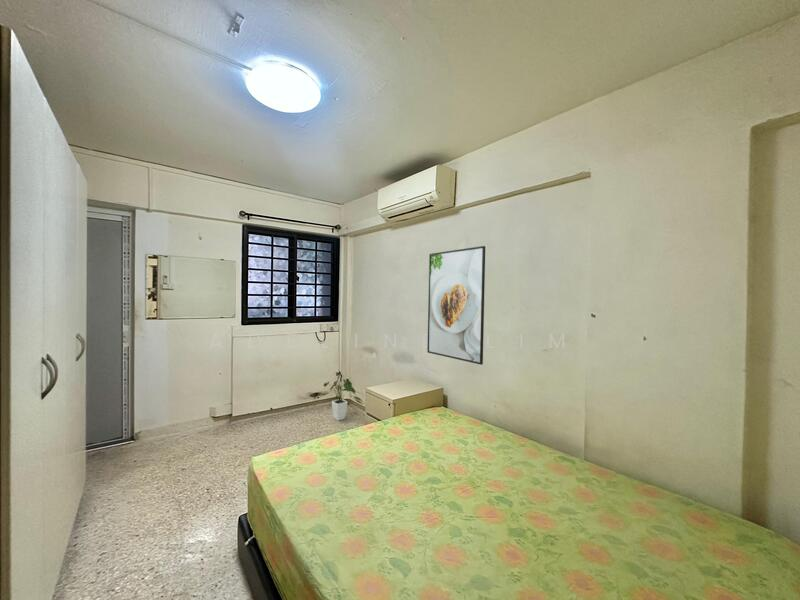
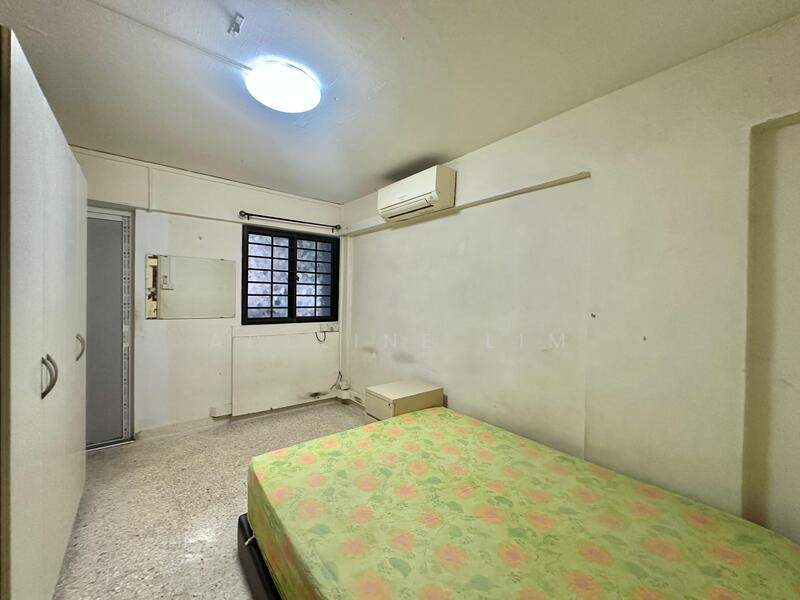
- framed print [426,245,486,366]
- house plant [323,371,357,422]
